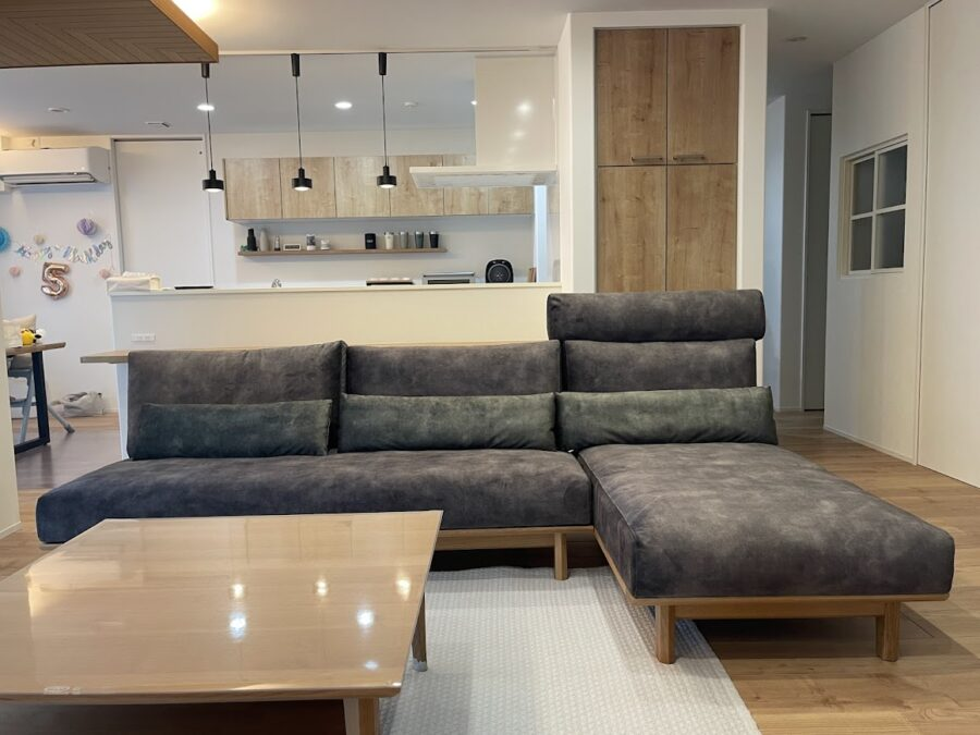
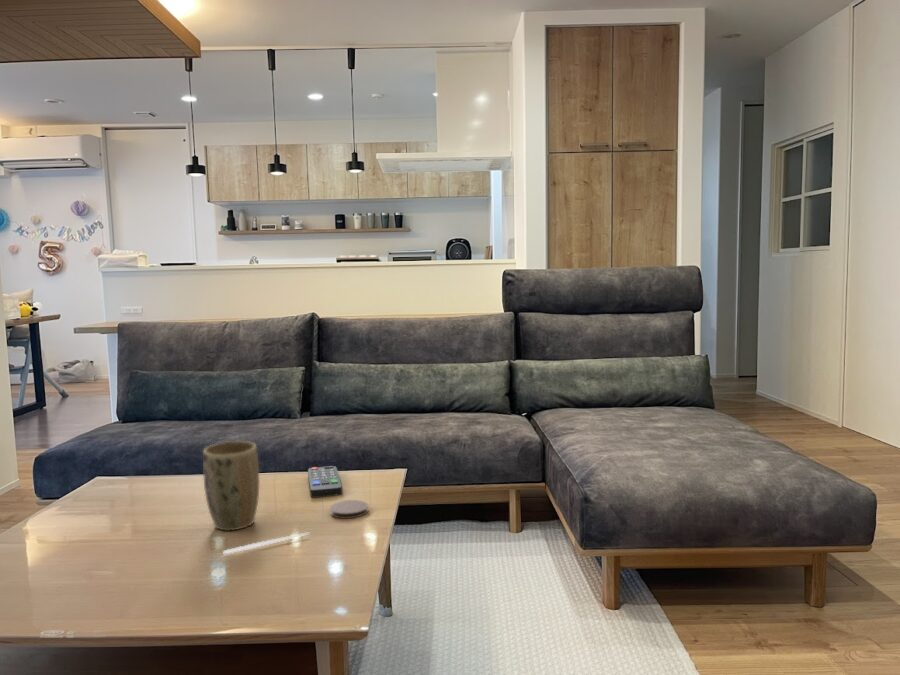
+ remote control [307,465,343,499]
+ plant pot [202,440,260,532]
+ candle [222,532,310,555]
+ coaster [329,499,370,520]
